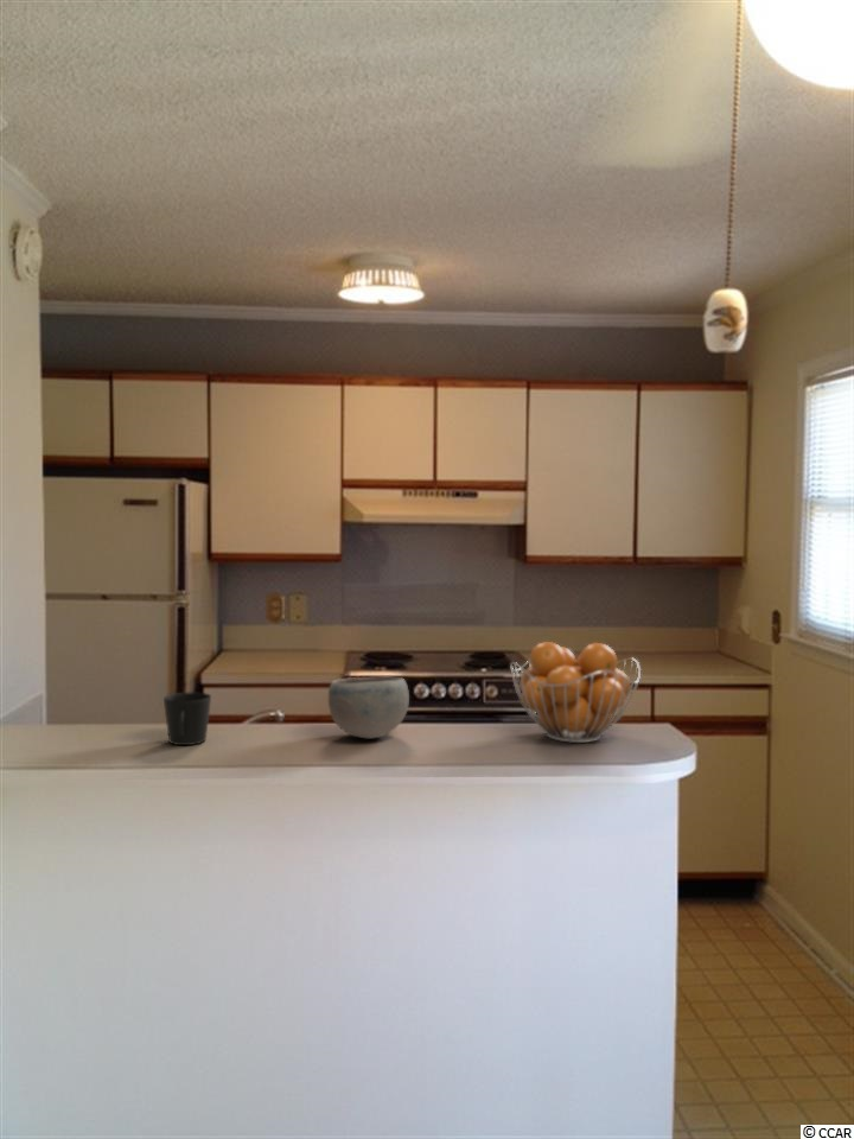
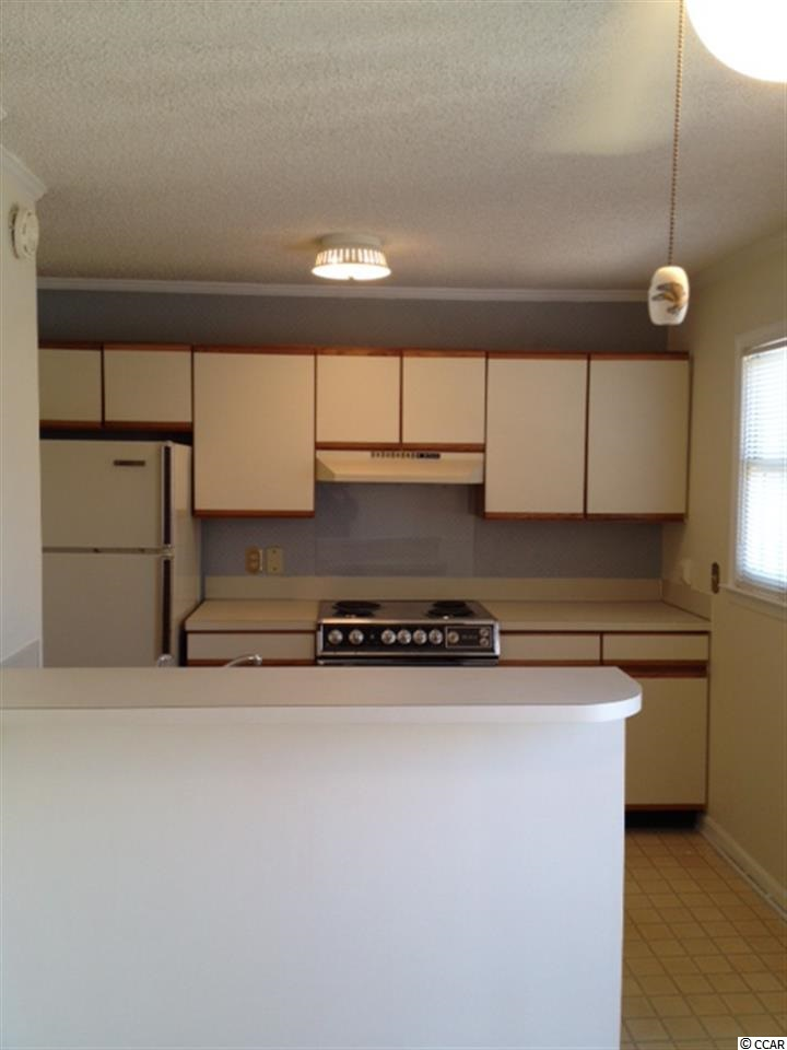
- fruit basket [509,641,642,744]
- cup [162,692,212,746]
- bowl [327,675,410,740]
